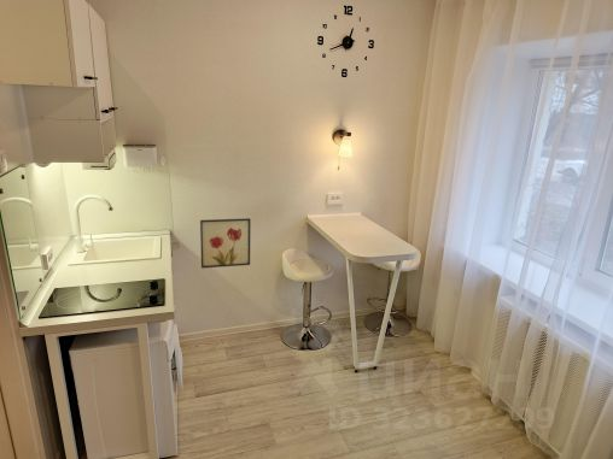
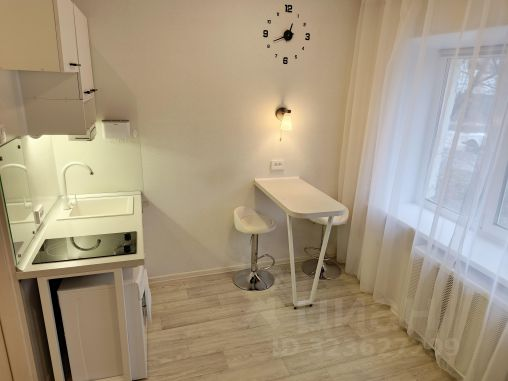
- wall art [199,217,252,270]
